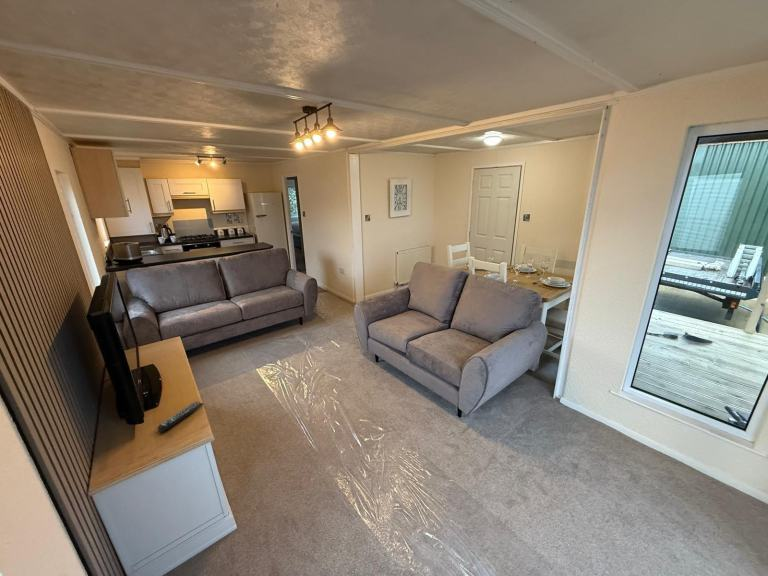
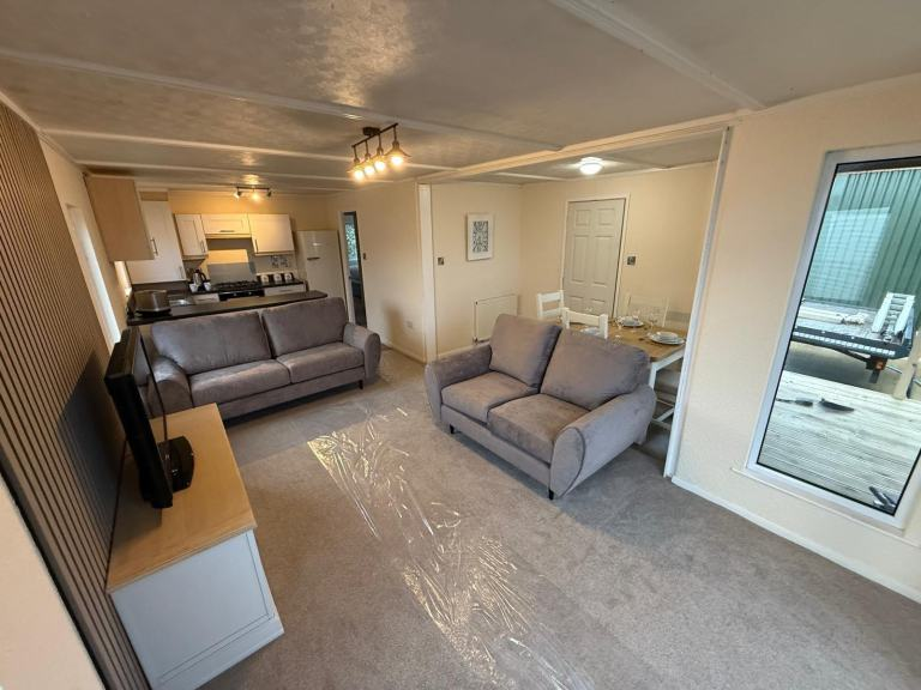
- remote control [157,401,205,433]
